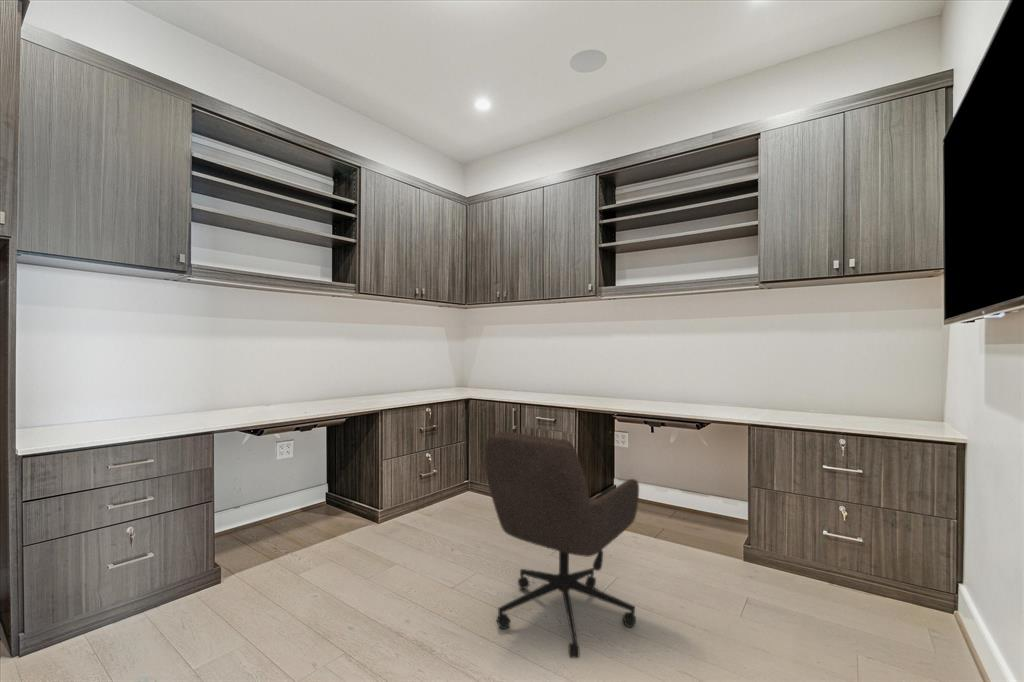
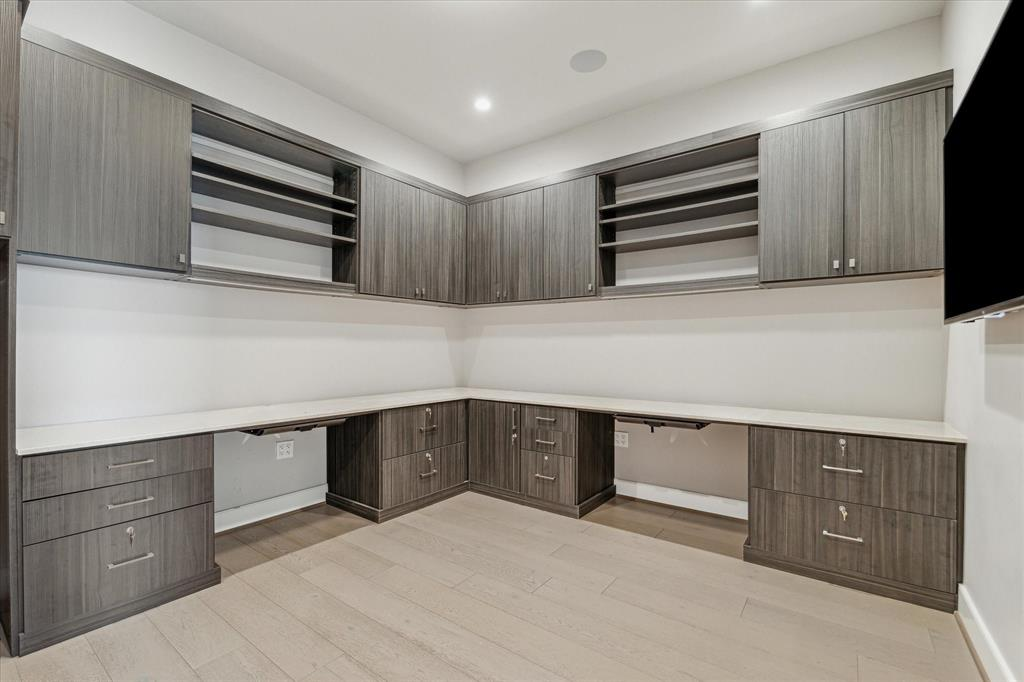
- office chair [484,430,640,659]
